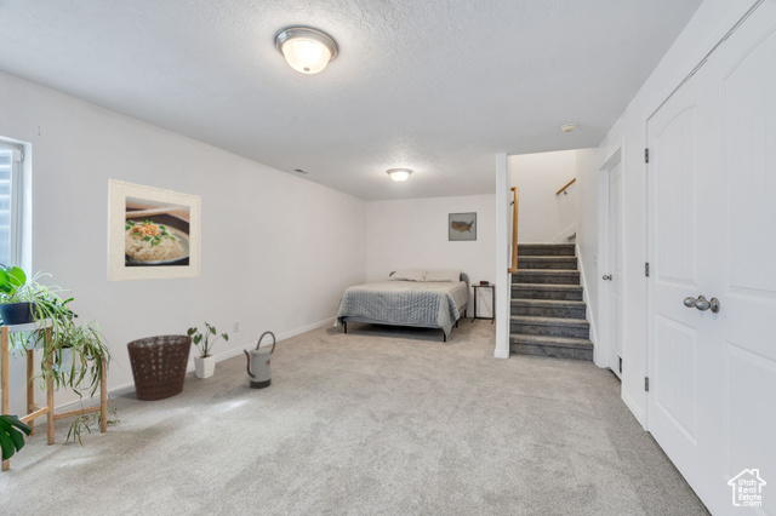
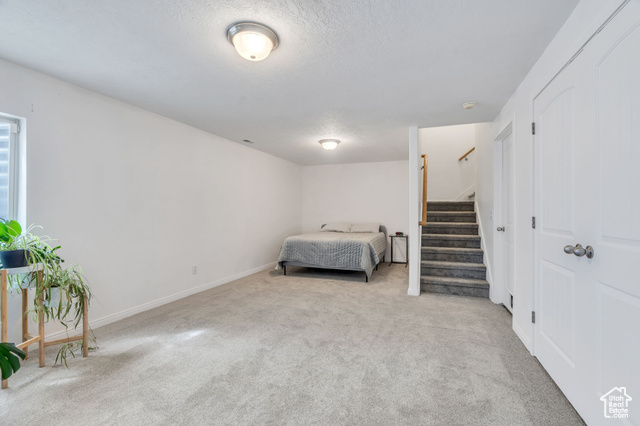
- watering can [242,331,276,390]
- house plant [186,321,229,380]
- wall art [447,211,478,242]
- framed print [107,178,202,283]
- basket [126,333,194,402]
